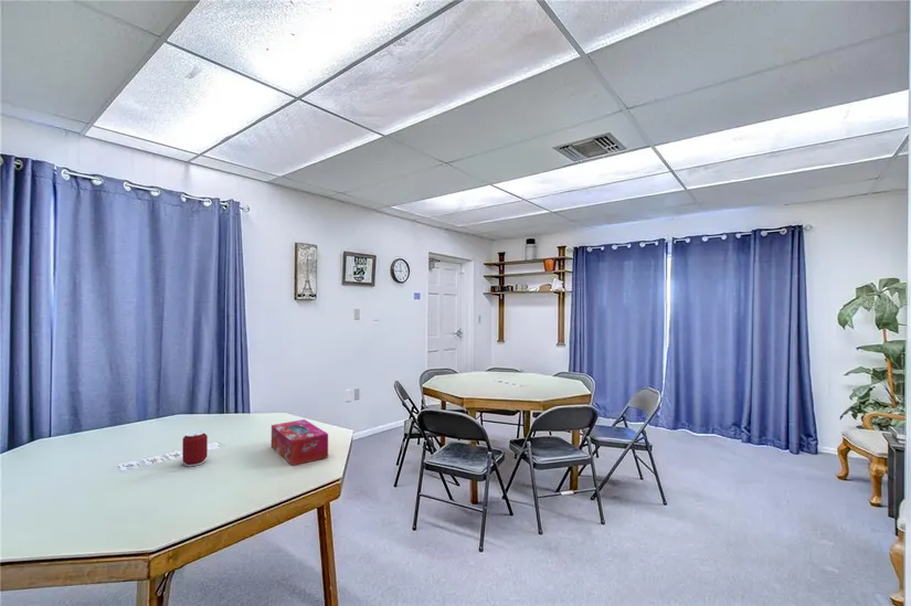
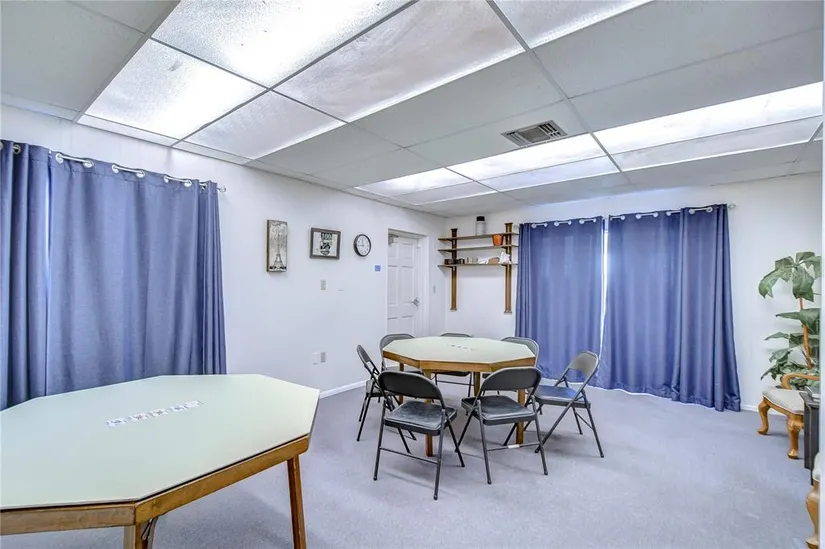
- tissue box [271,418,329,467]
- can [181,429,209,467]
